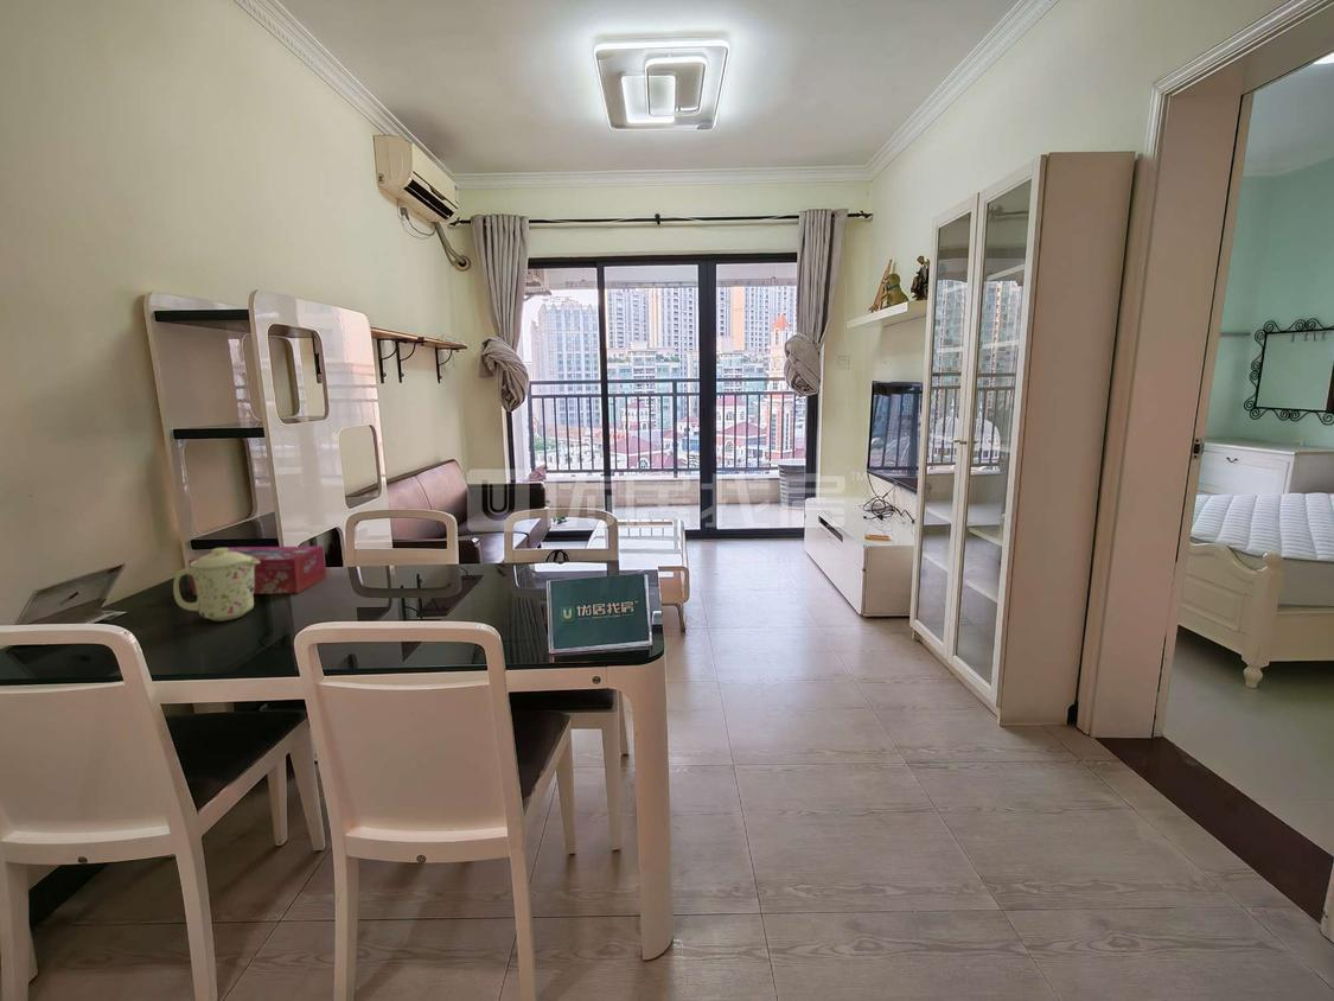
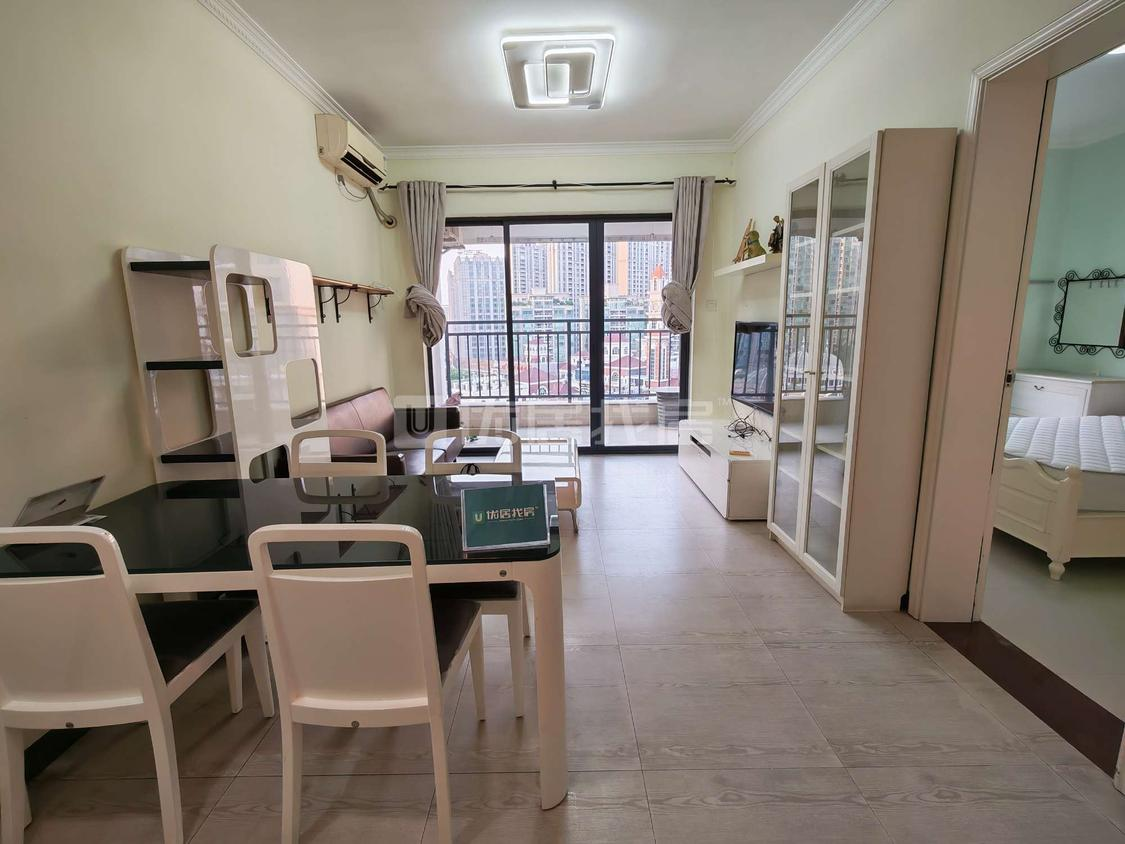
- tissue box [187,544,327,597]
- mug [172,547,260,621]
